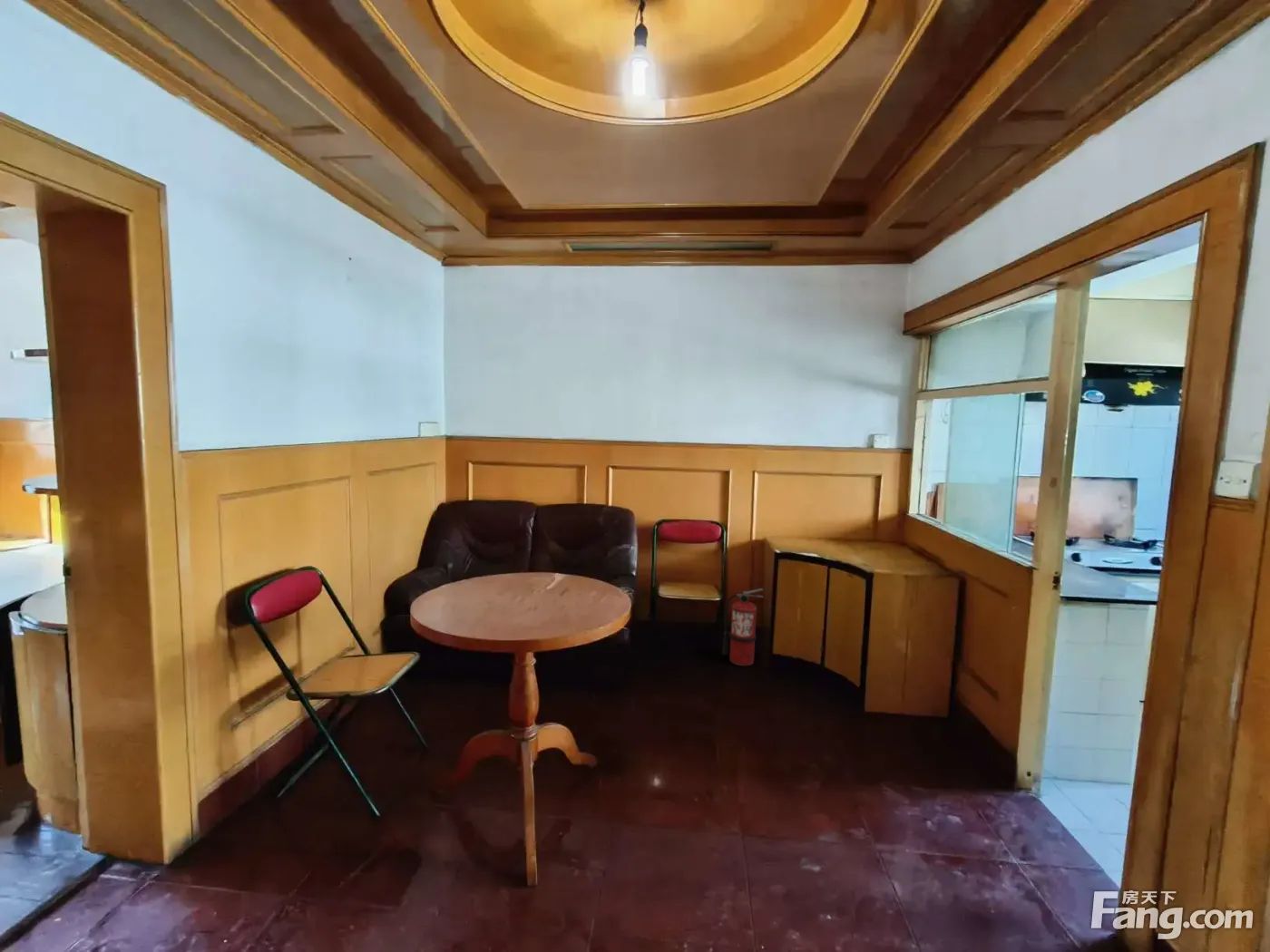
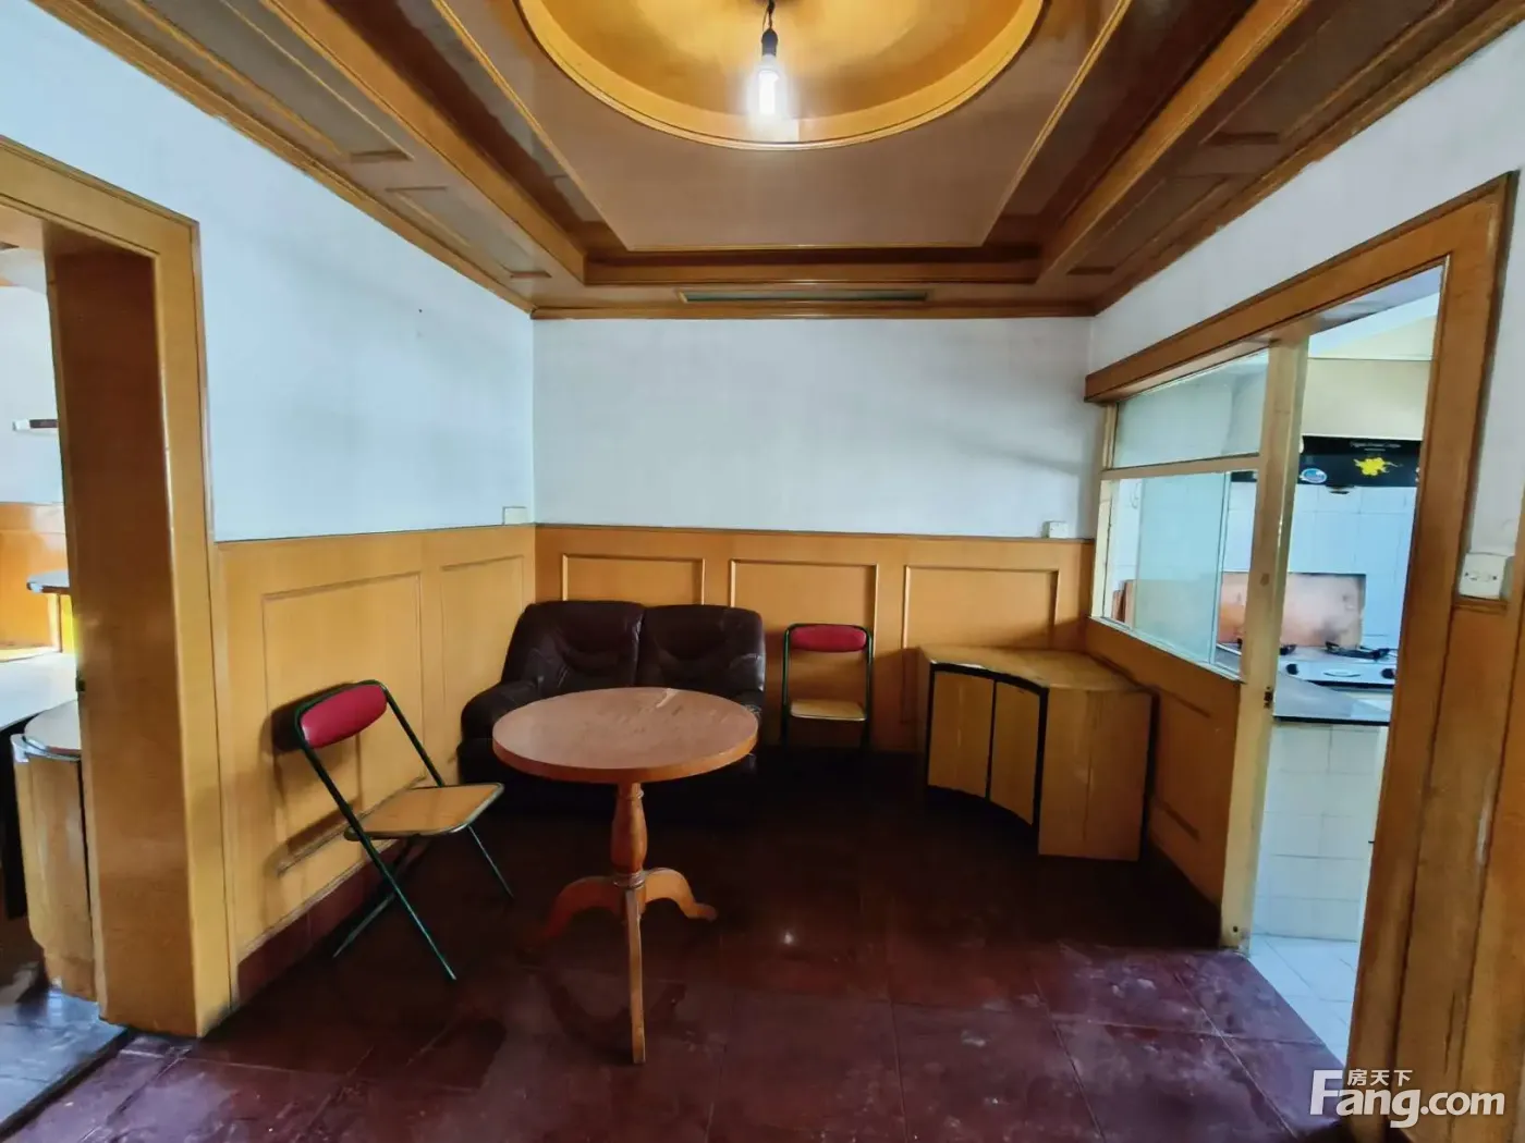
- fire extinguisher [721,588,764,666]
